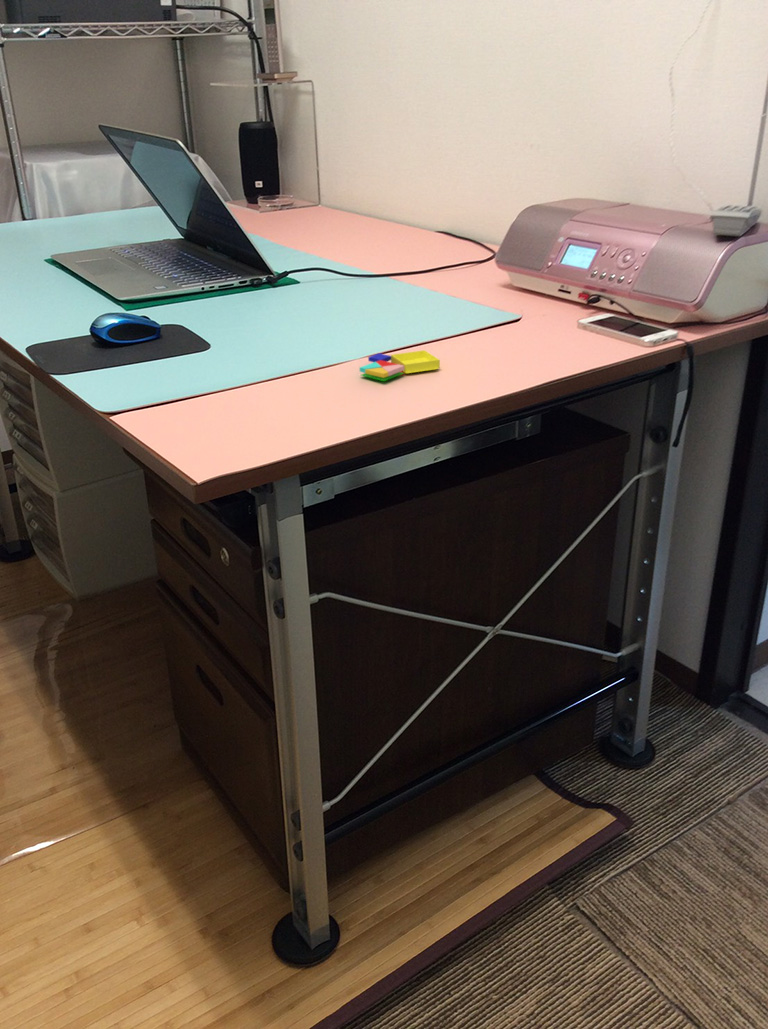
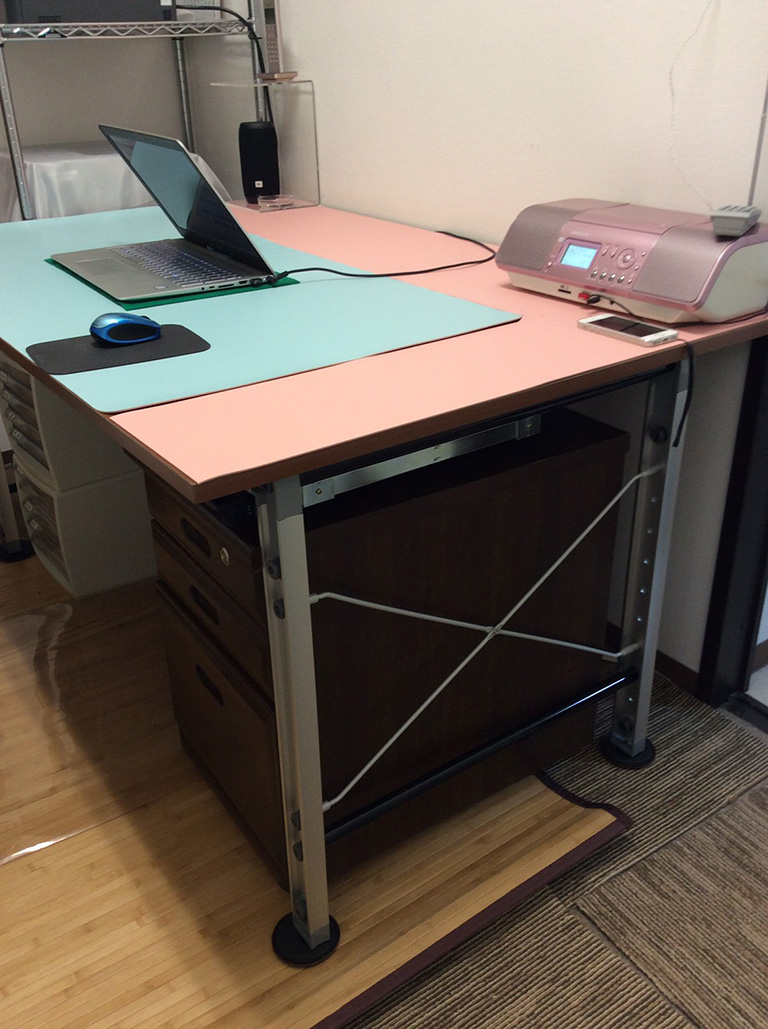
- sticky notes [358,349,441,382]
